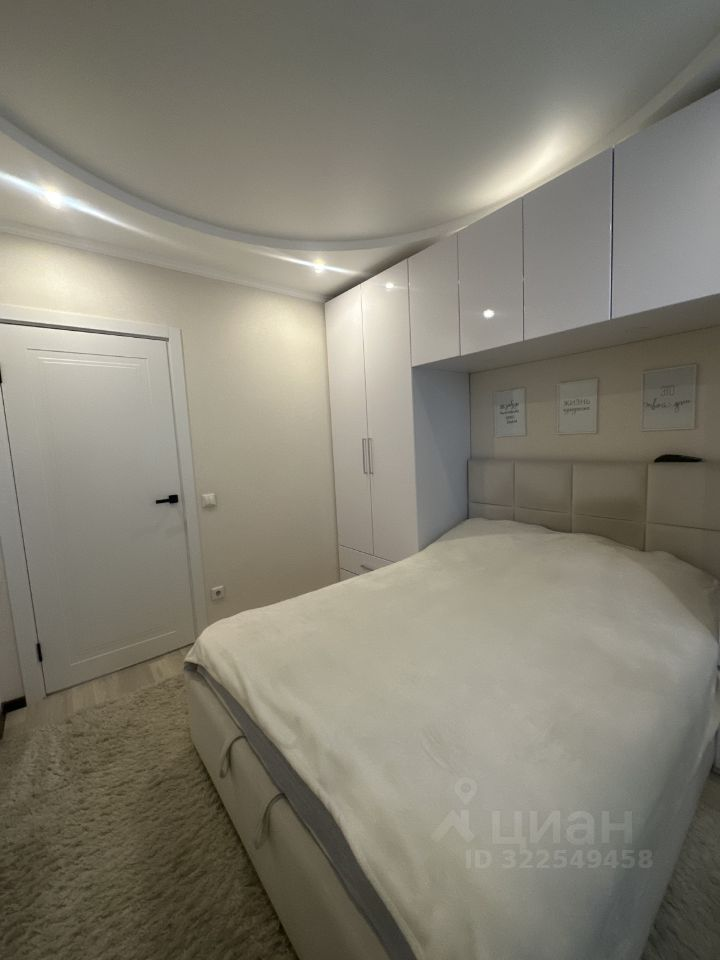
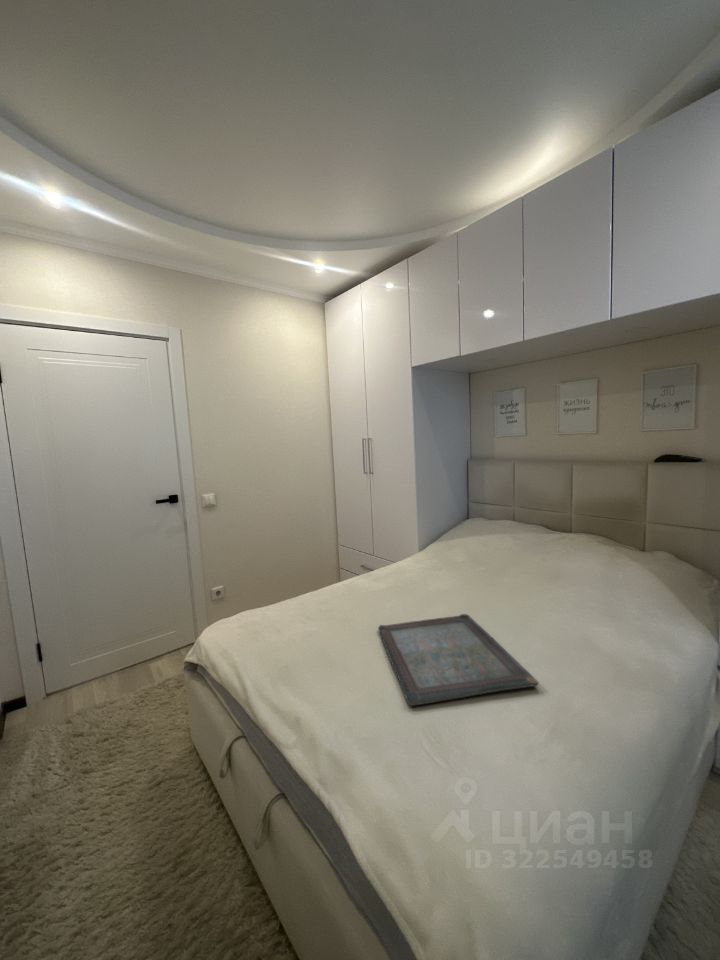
+ serving tray [377,613,540,707]
